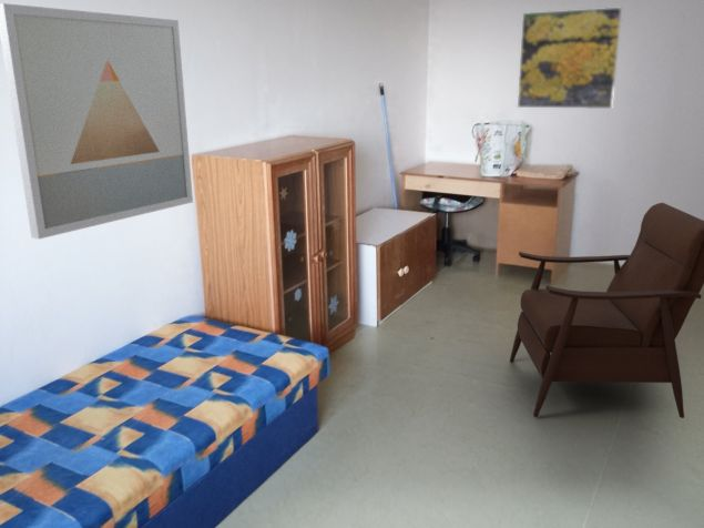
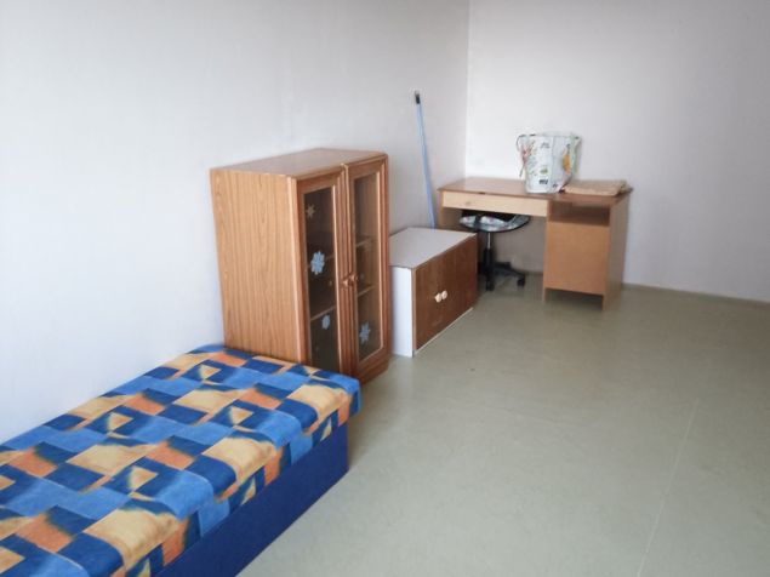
- armchair [509,202,704,419]
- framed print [517,7,623,110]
- wall art [0,2,194,241]
